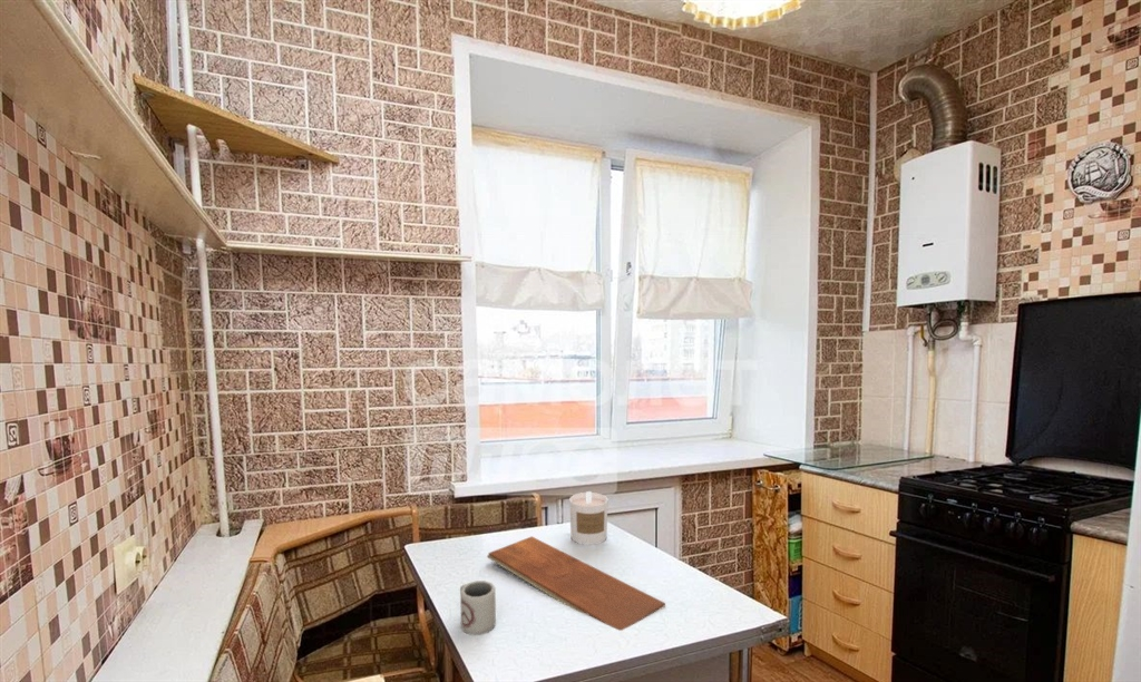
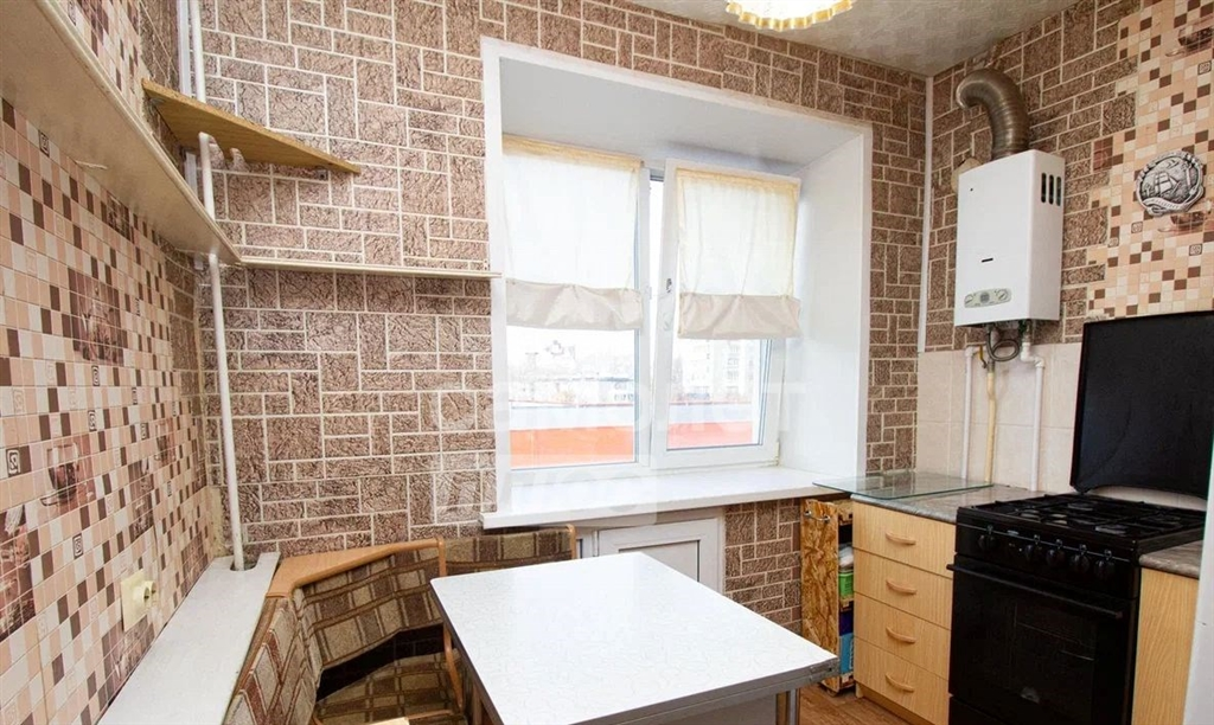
- cup [459,579,497,636]
- chopping board [486,535,666,632]
- candle [568,490,608,546]
